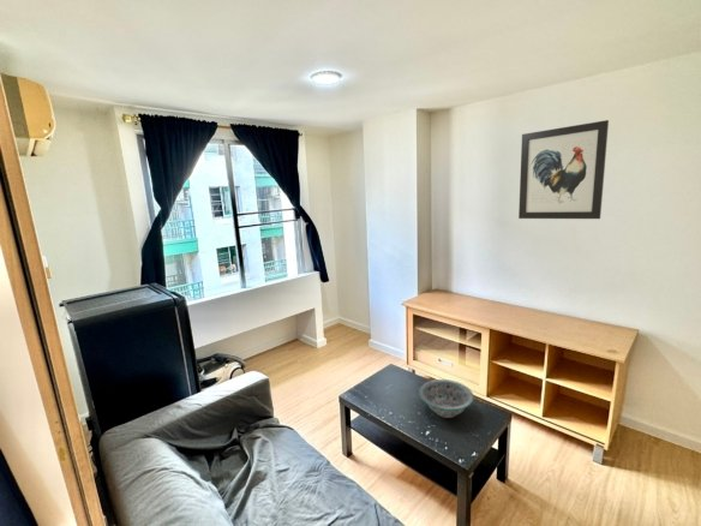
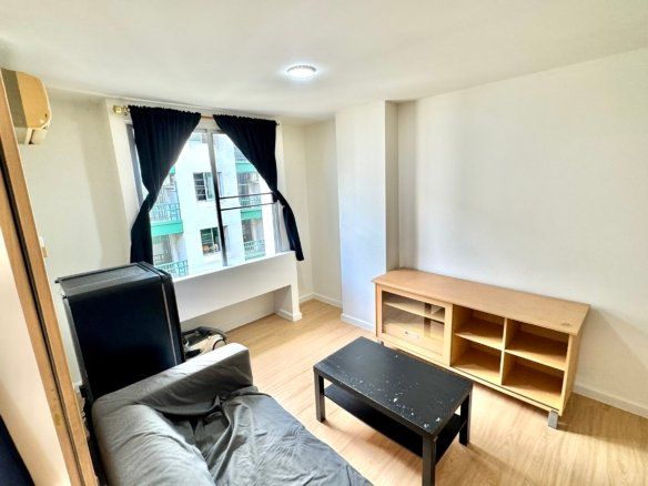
- decorative bowl [418,378,475,419]
- wall art [517,119,610,220]
